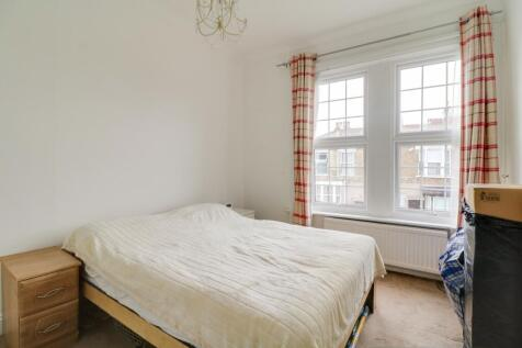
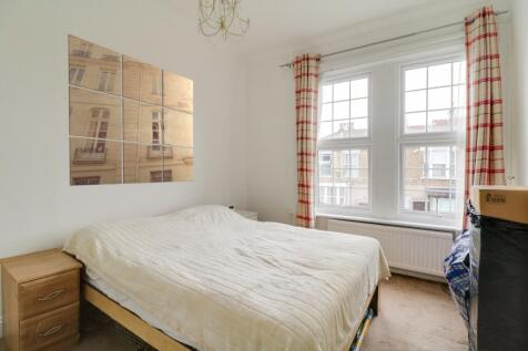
+ wall art [67,33,194,187]
